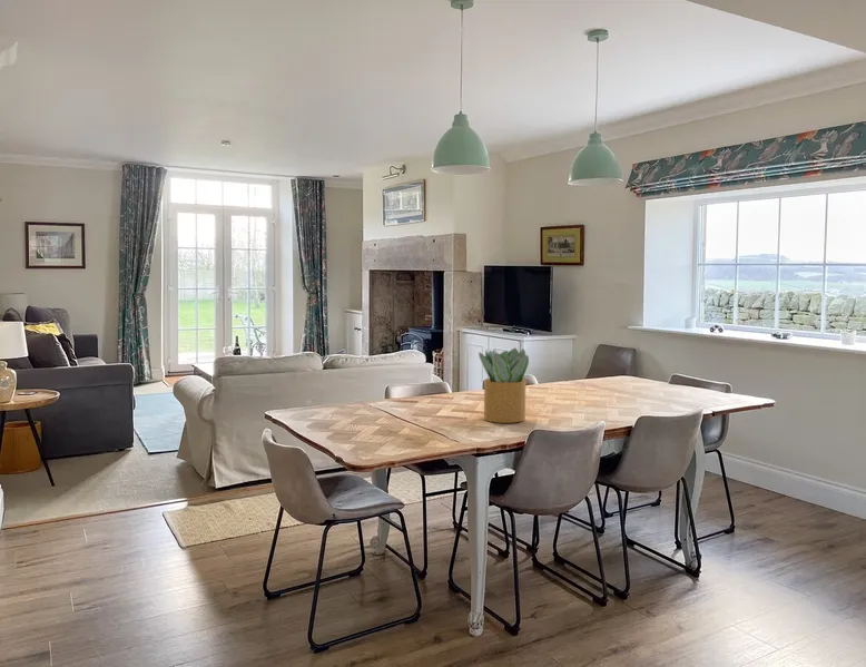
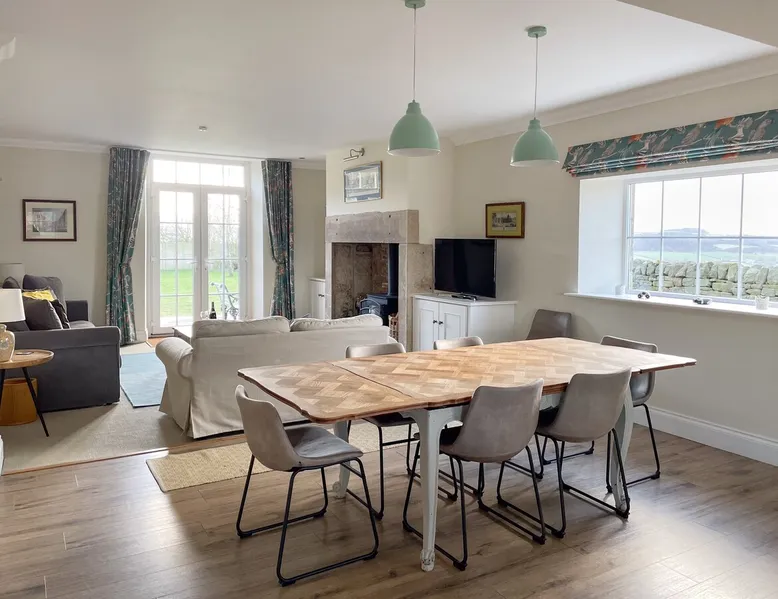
- potted plant [478,346,530,424]
